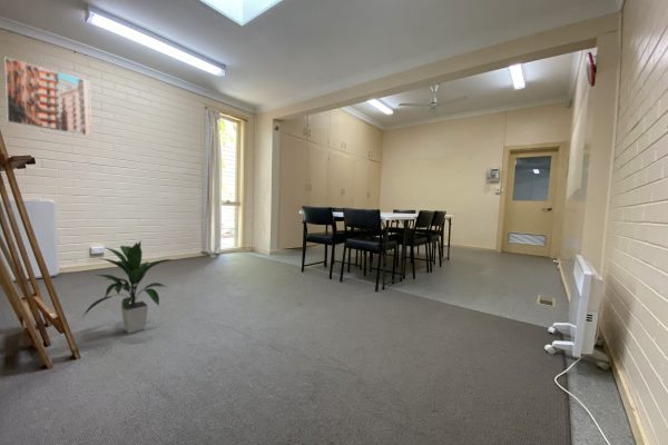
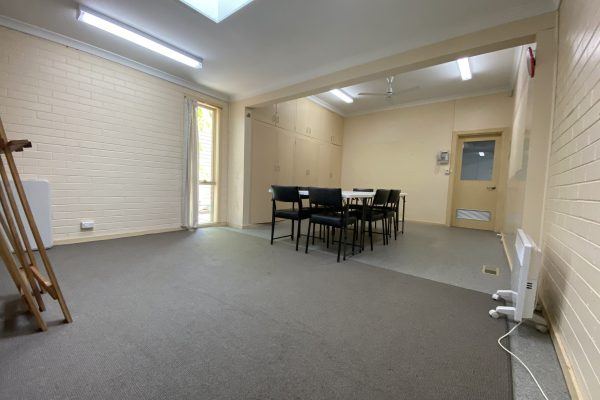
- indoor plant [81,239,173,335]
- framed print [4,57,92,138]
